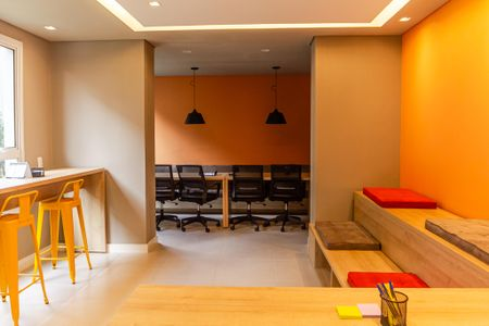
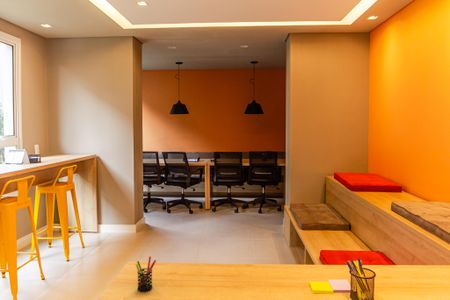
+ pen holder [135,255,157,292]
